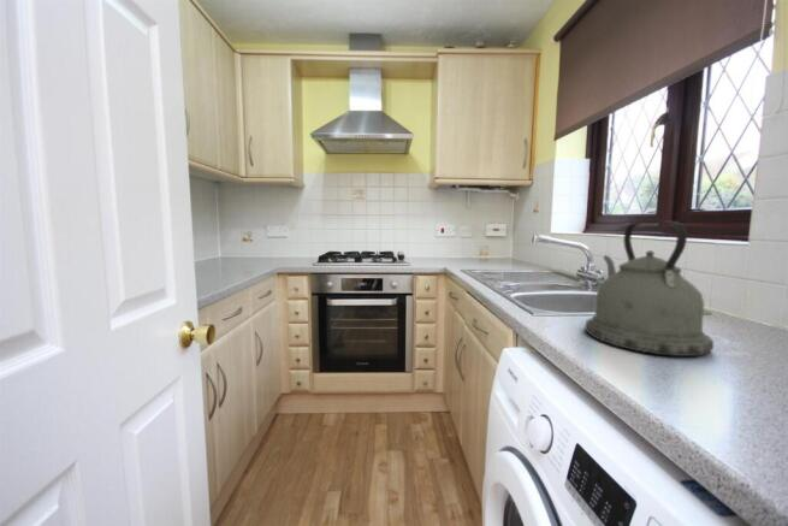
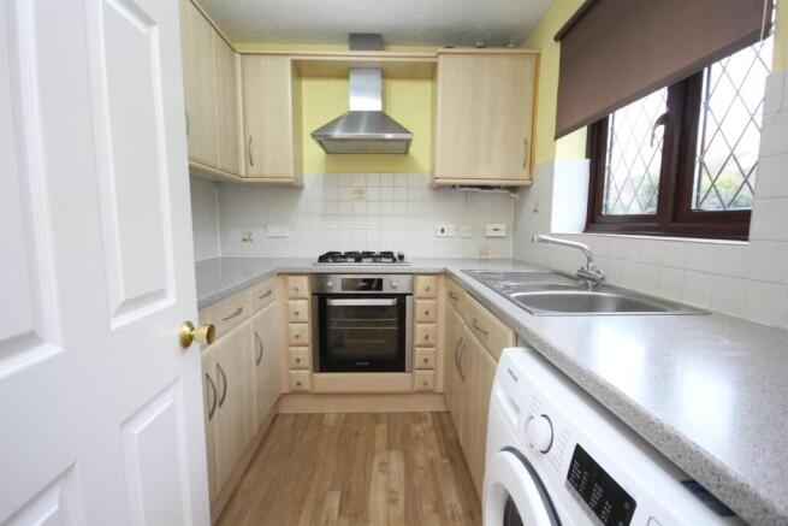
- kettle [583,220,715,357]
